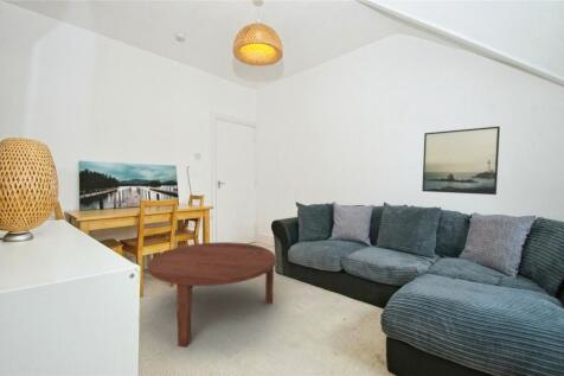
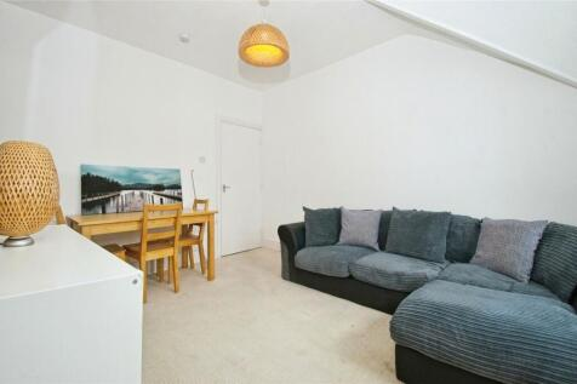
- coffee table [147,241,277,348]
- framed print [421,126,501,196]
